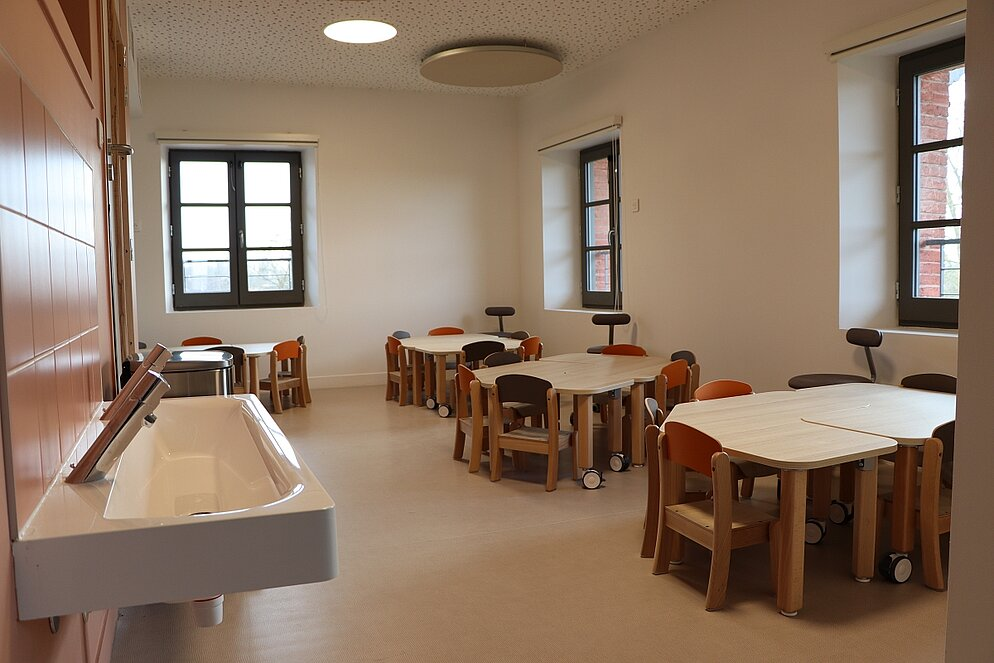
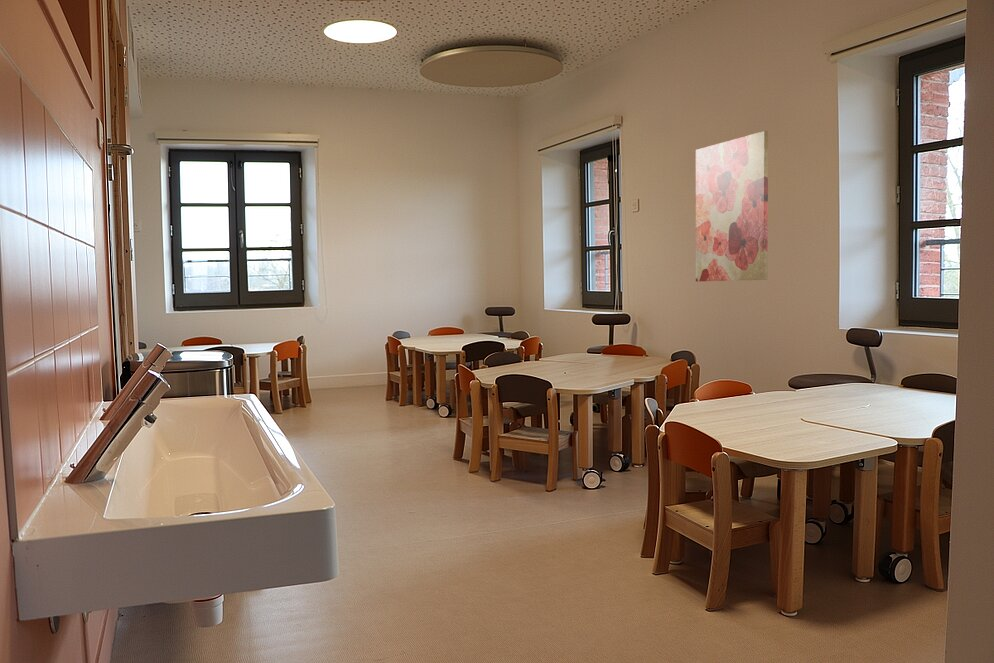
+ wall art [695,130,769,282]
